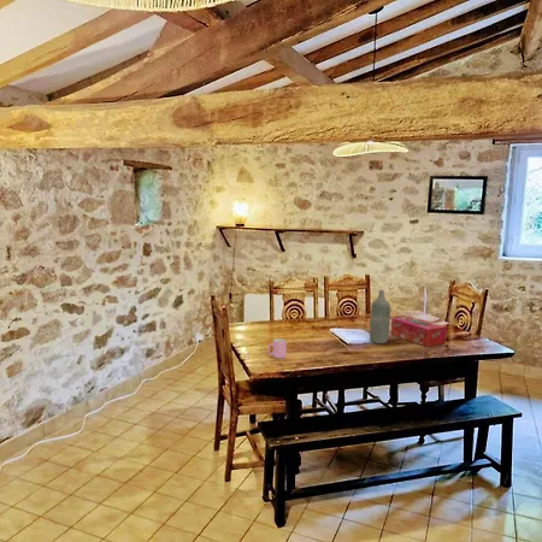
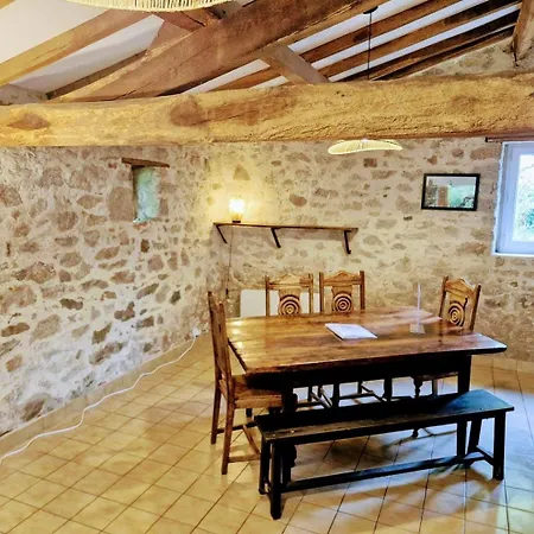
- cup [266,337,288,359]
- tissue box [390,316,448,348]
- bottle [369,289,391,344]
